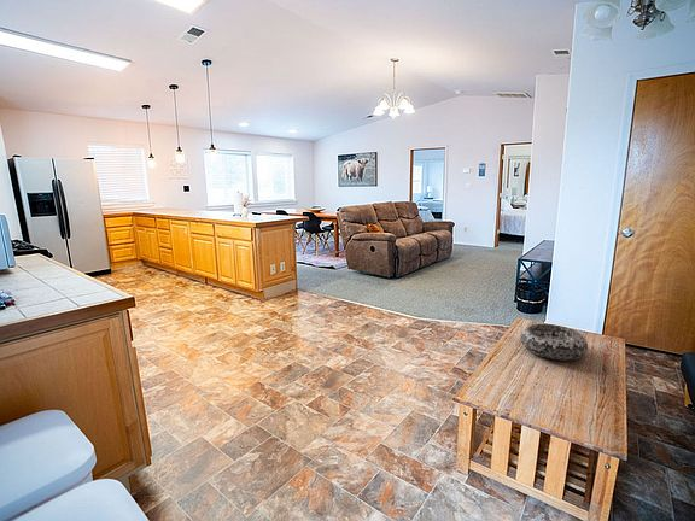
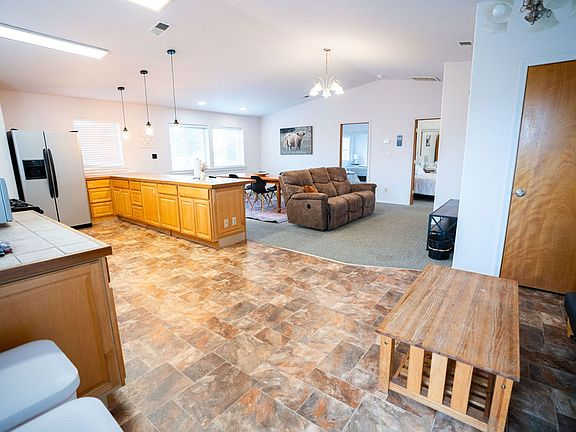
- decorative bowl [520,323,589,362]
